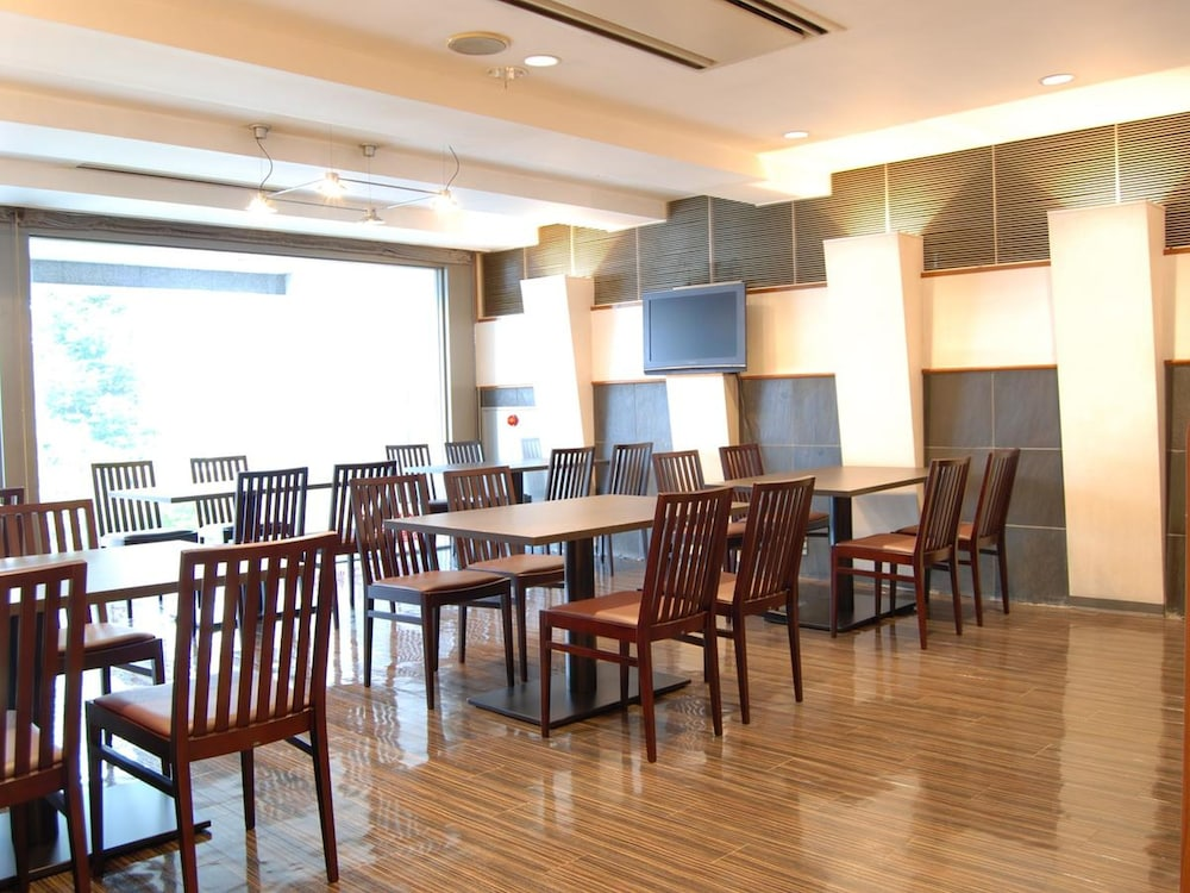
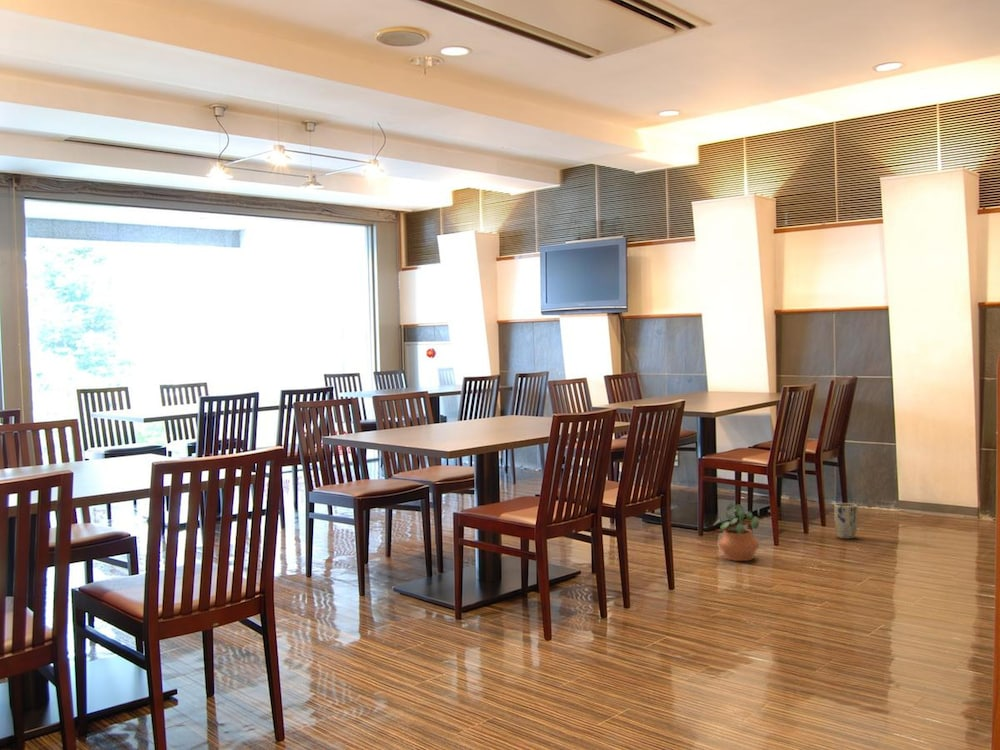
+ potted plant [712,502,760,562]
+ plant pot [833,502,859,540]
